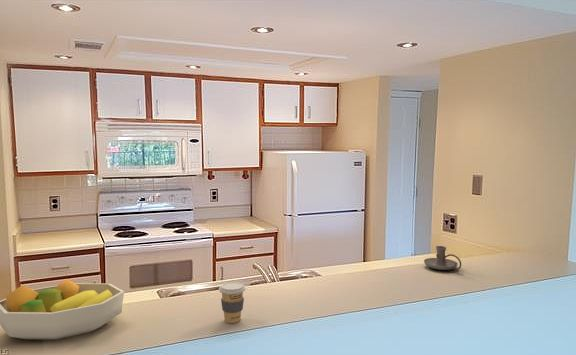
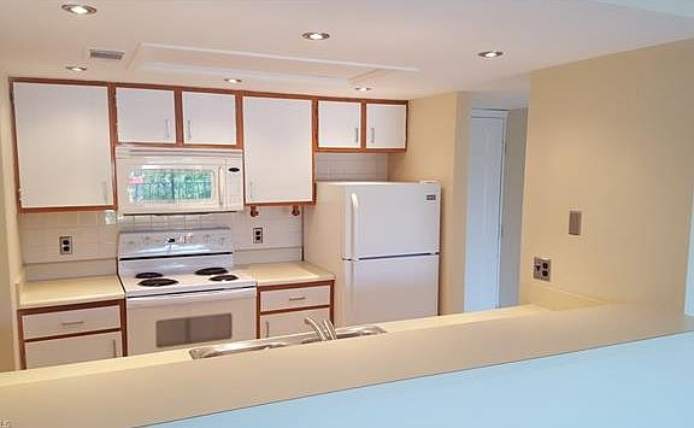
- fruit bowl [0,278,125,341]
- coffee cup [218,281,246,324]
- candle holder [423,245,462,271]
